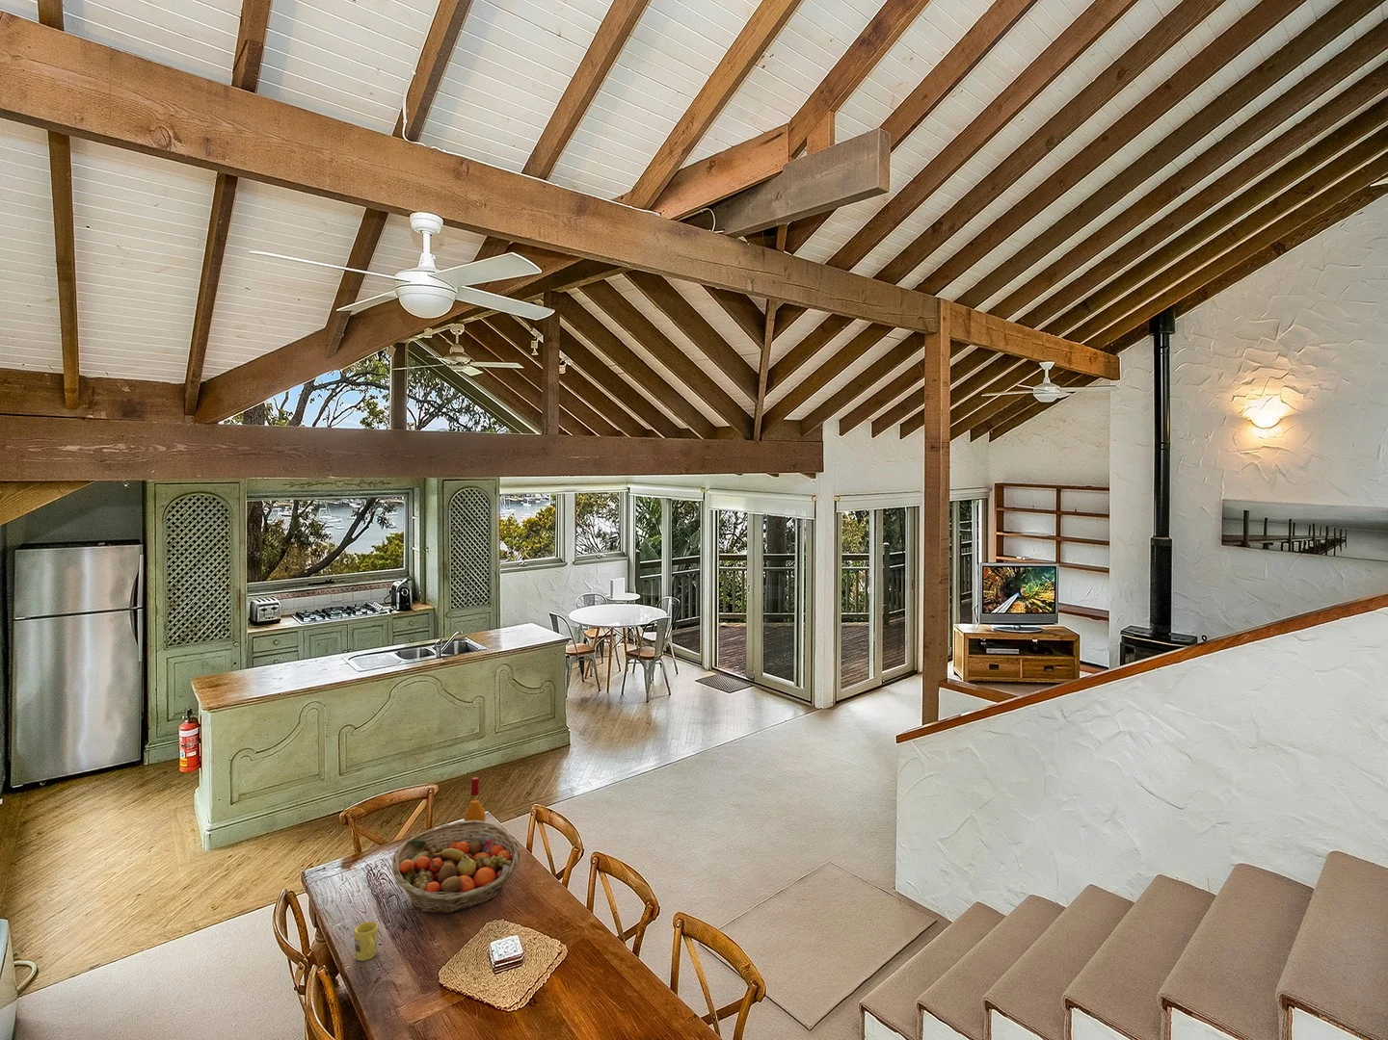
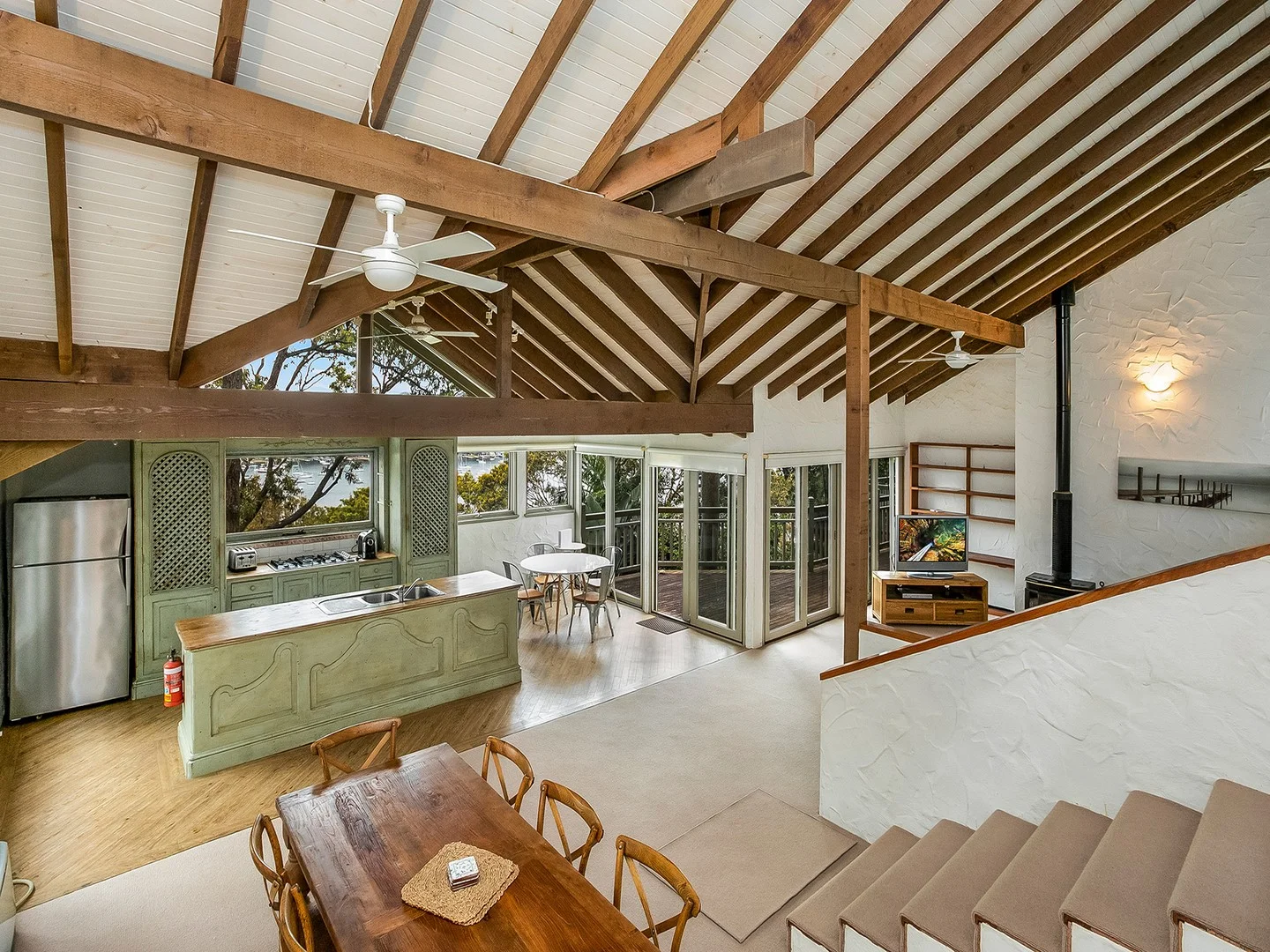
- mug [353,921,379,962]
- fruit basket [391,820,521,914]
- wine bottle [463,776,486,836]
